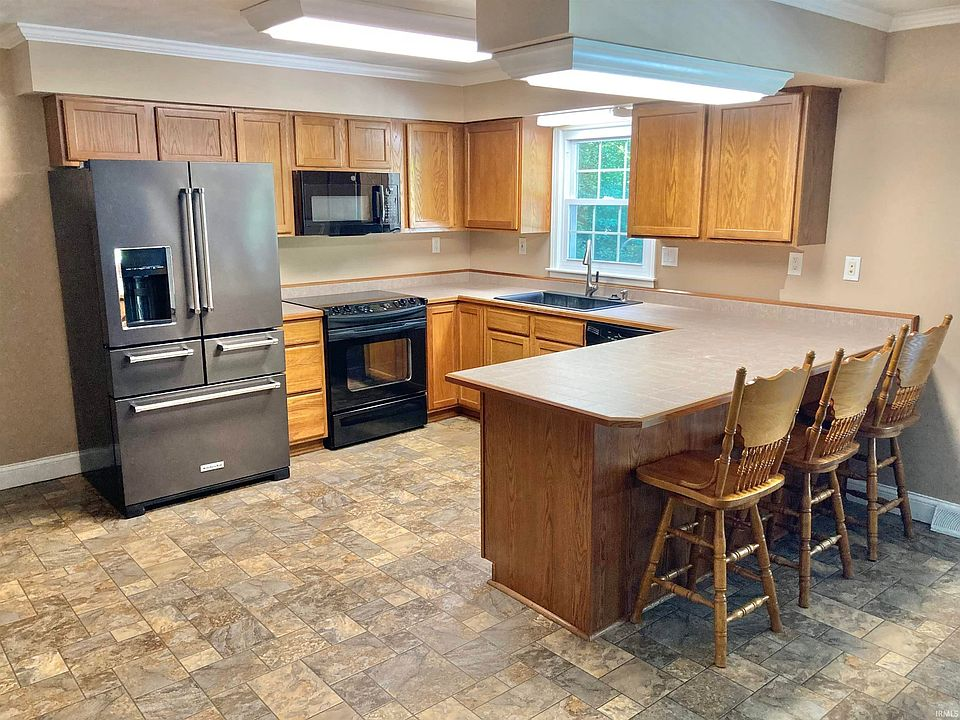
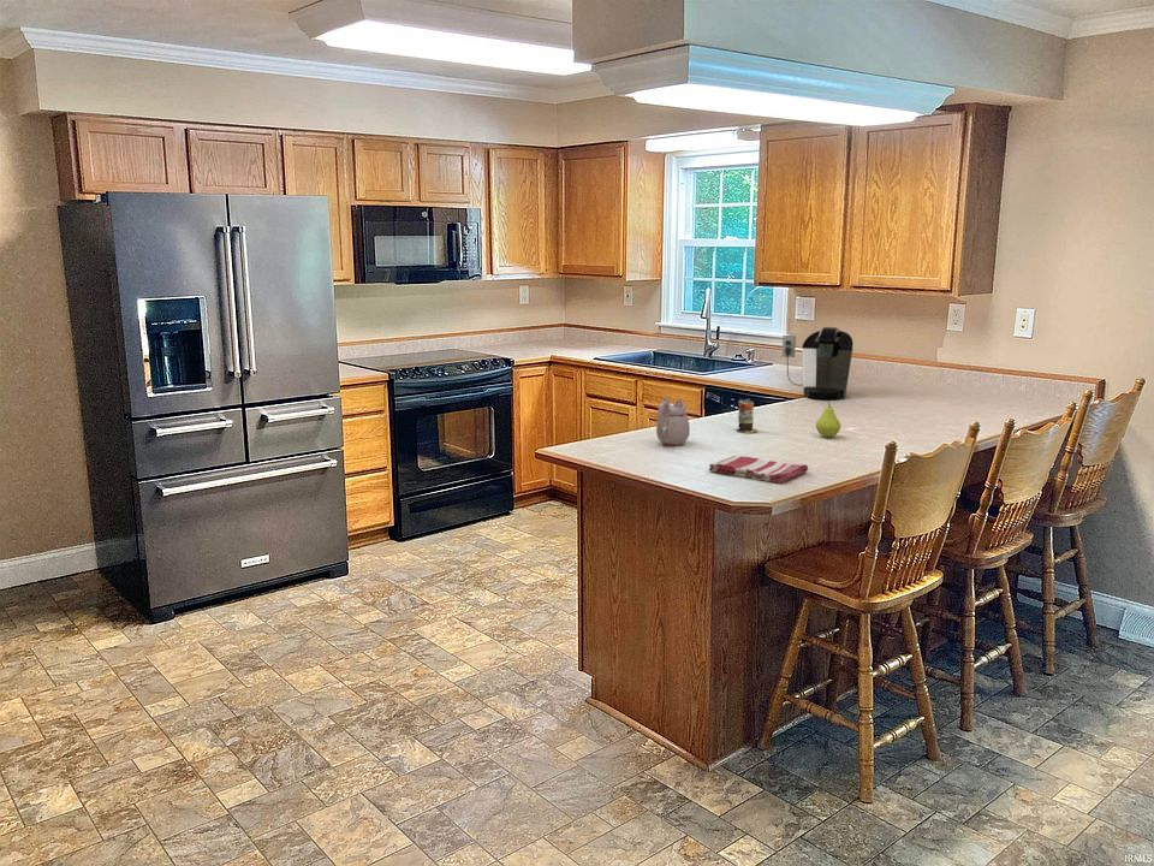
+ dish towel [708,455,809,485]
+ coffee maker [780,326,855,401]
+ fruit [815,401,841,438]
+ teapot [655,396,691,447]
+ can [736,398,759,434]
